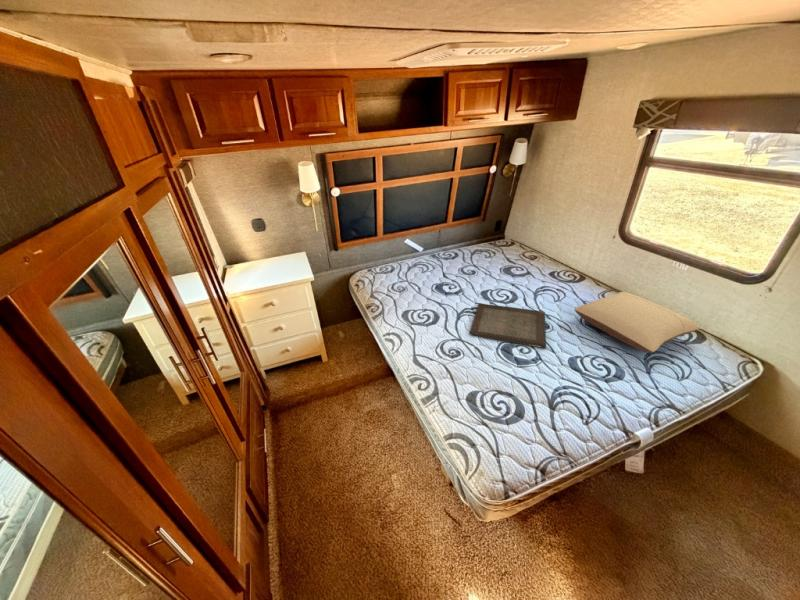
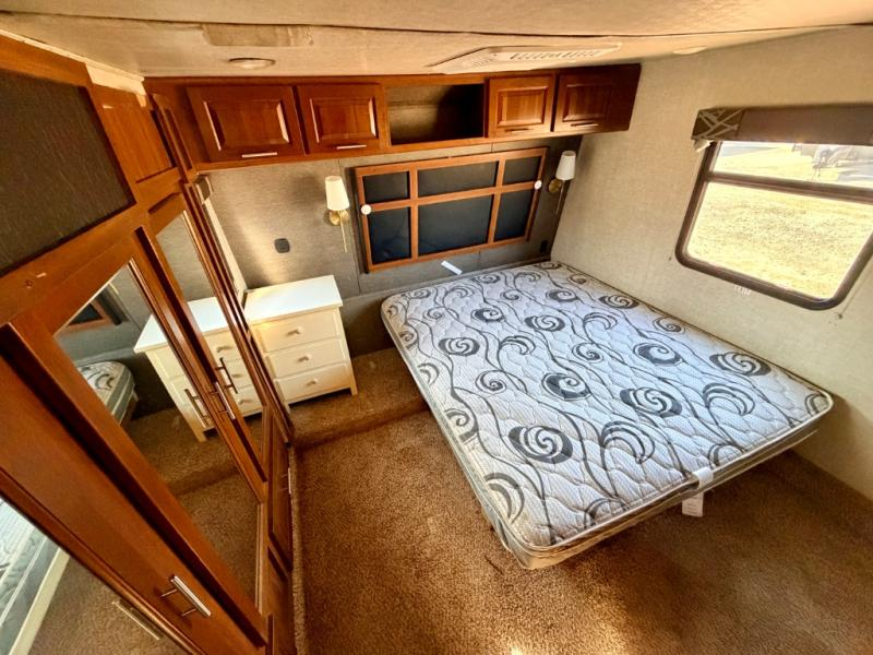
- serving tray [469,302,547,349]
- pillow [573,291,701,353]
